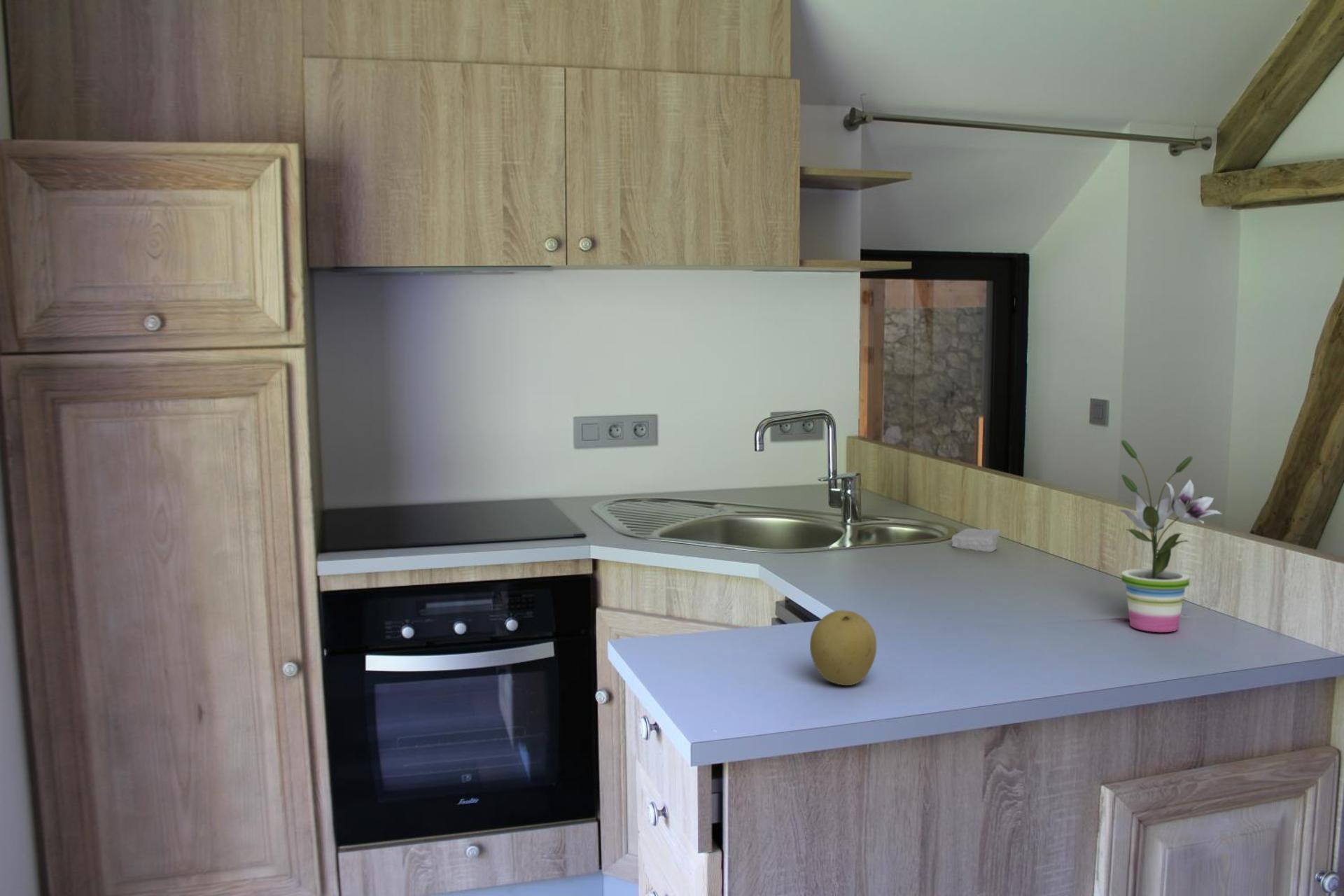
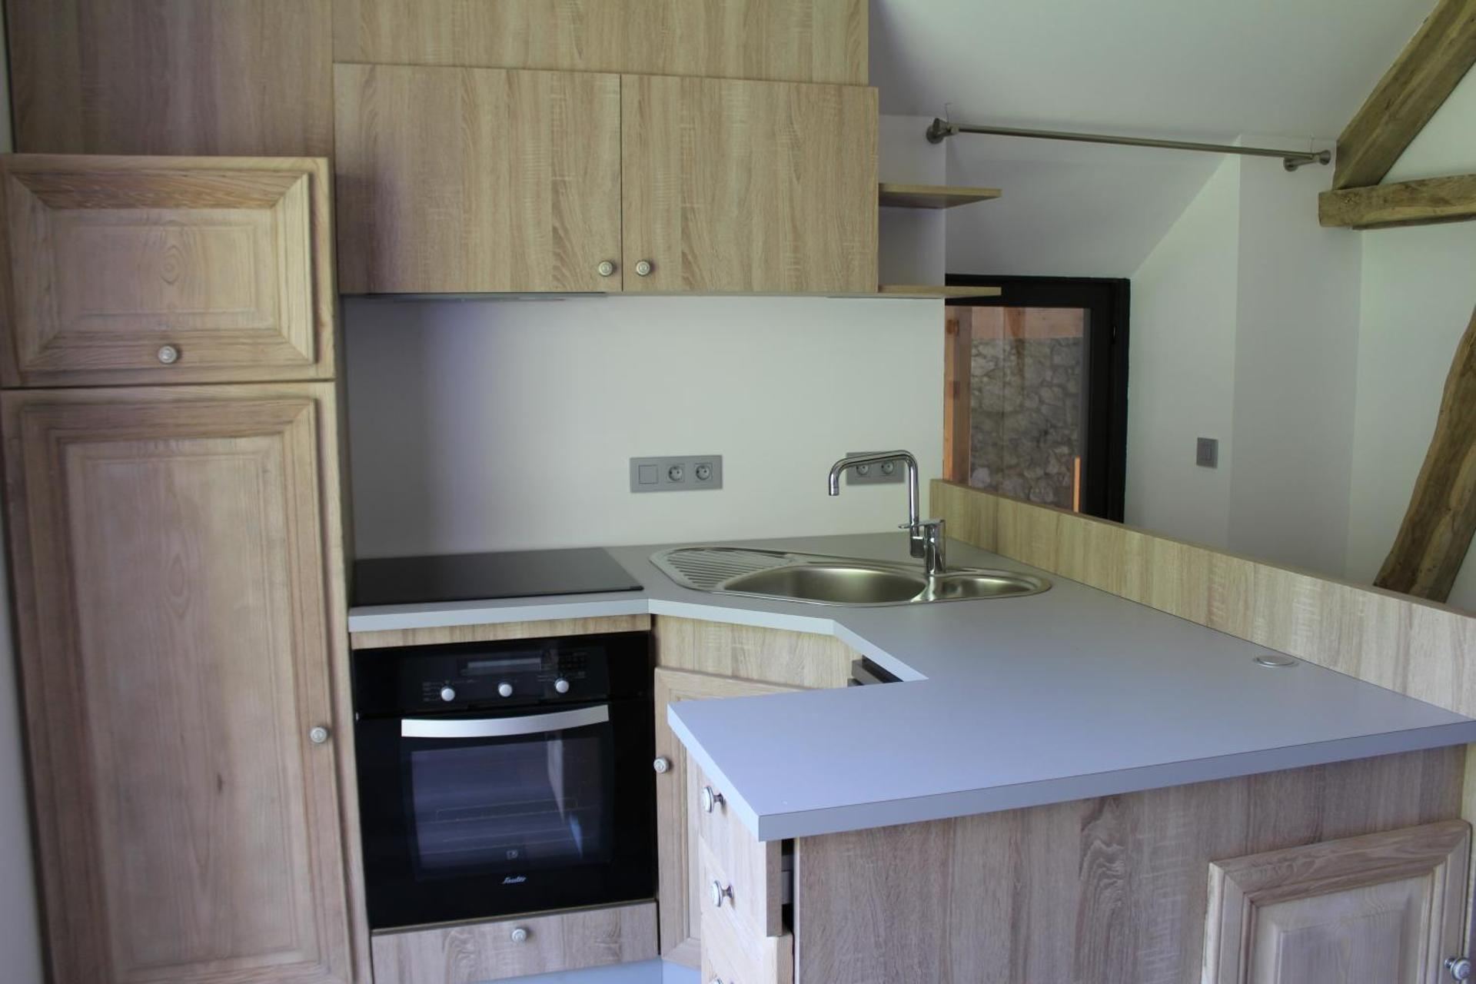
- potted plant [1118,439,1222,633]
- soap bar [951,528,1000,553]
- fruit [809,610,877,686]
